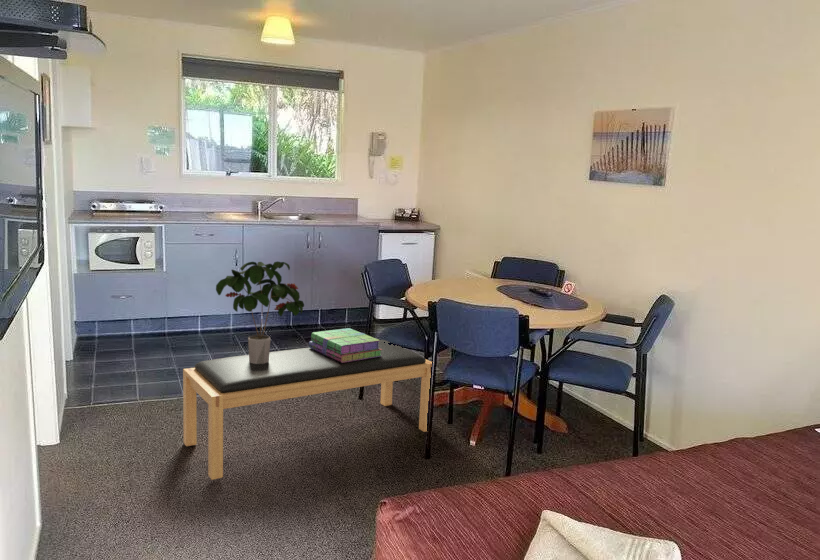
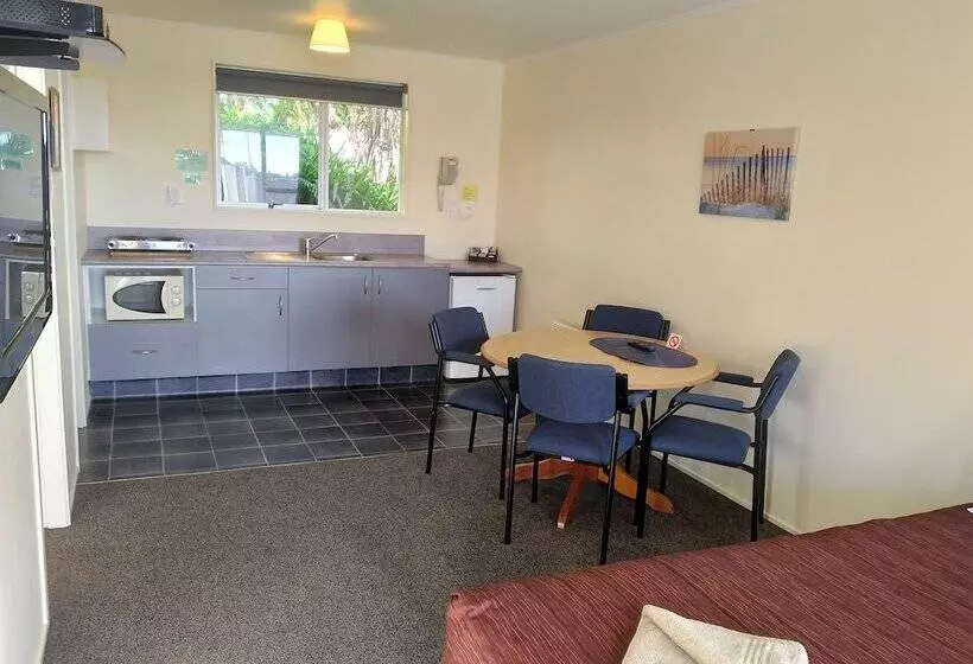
- potted plant [215,260,305,364]
- bench [182,339,433,481]
- stack of books [308,327,382,363]
